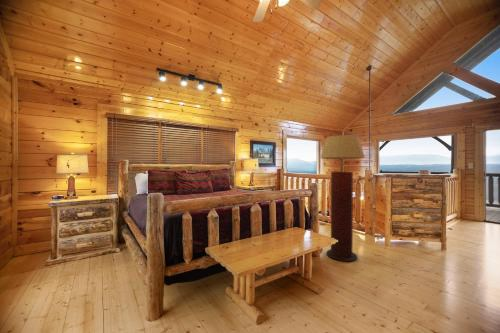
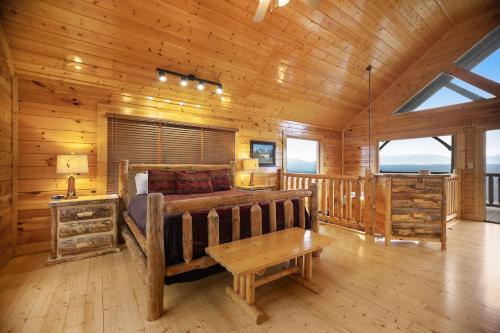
- floor lamp [319,134,366,263]
